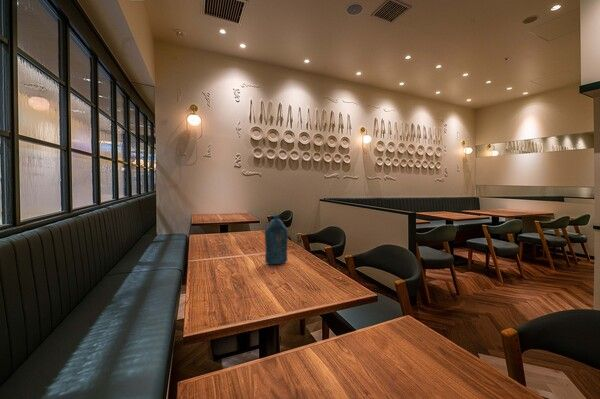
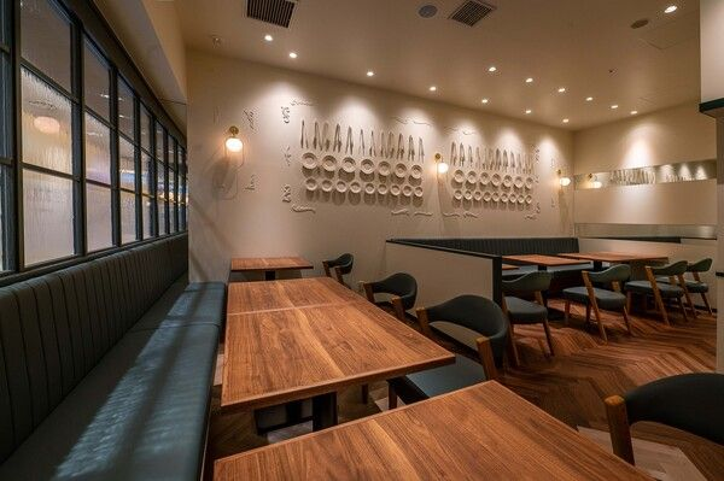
- bottle [264,215,288,265]
